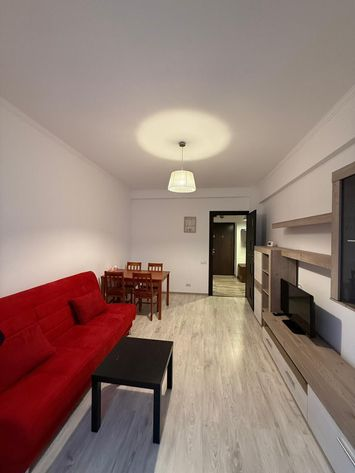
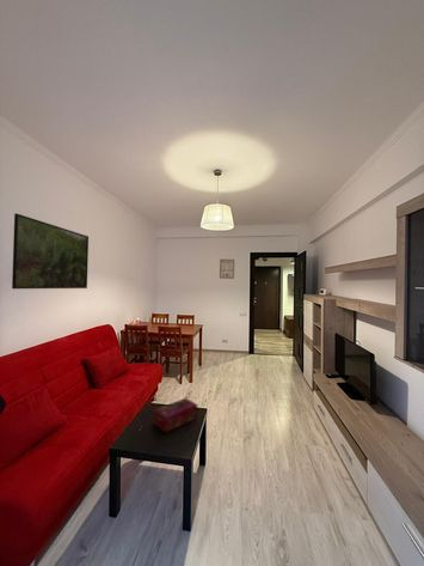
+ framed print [11,213,90,290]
+ tissue box [153,397,198,433]
